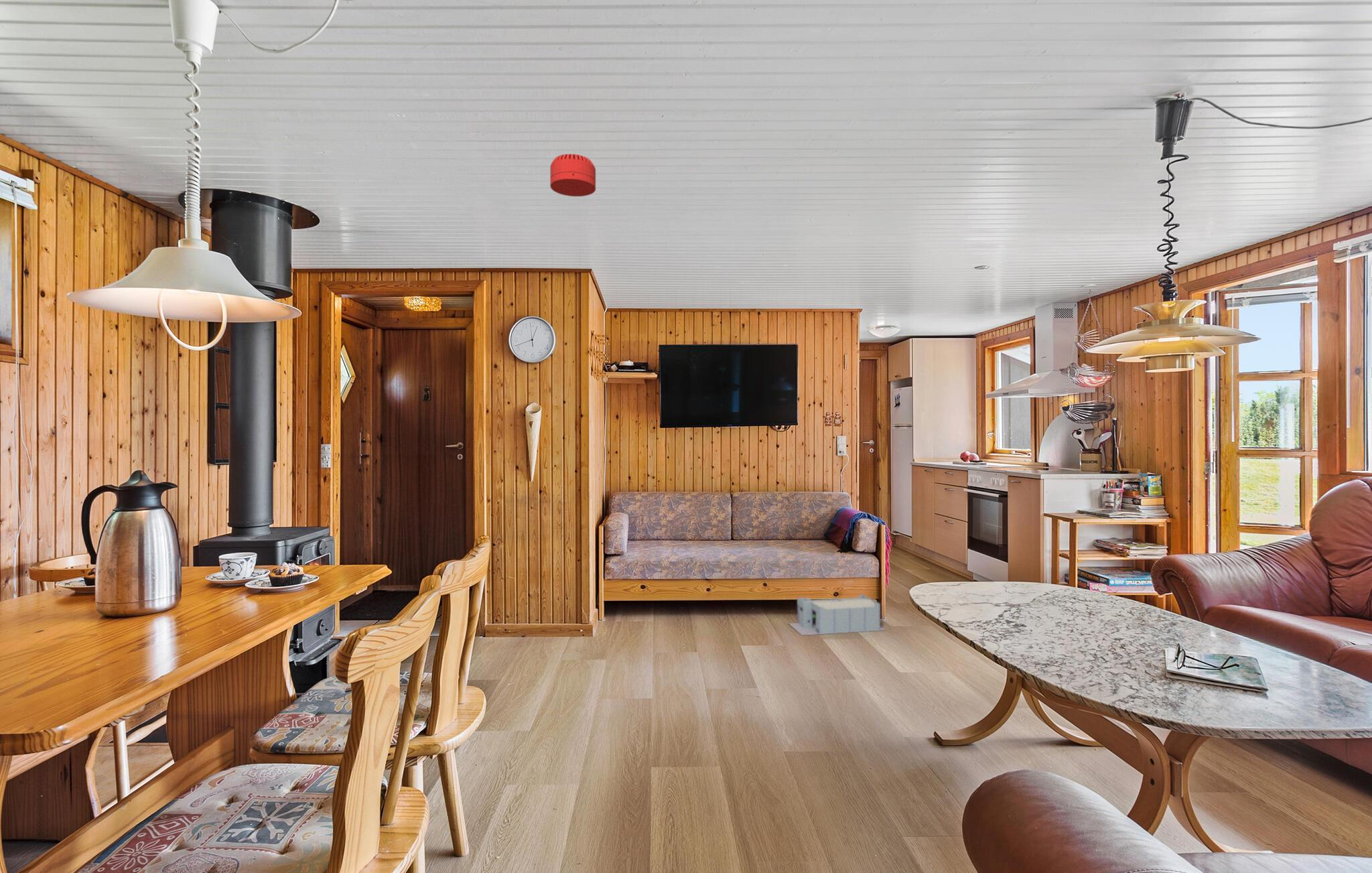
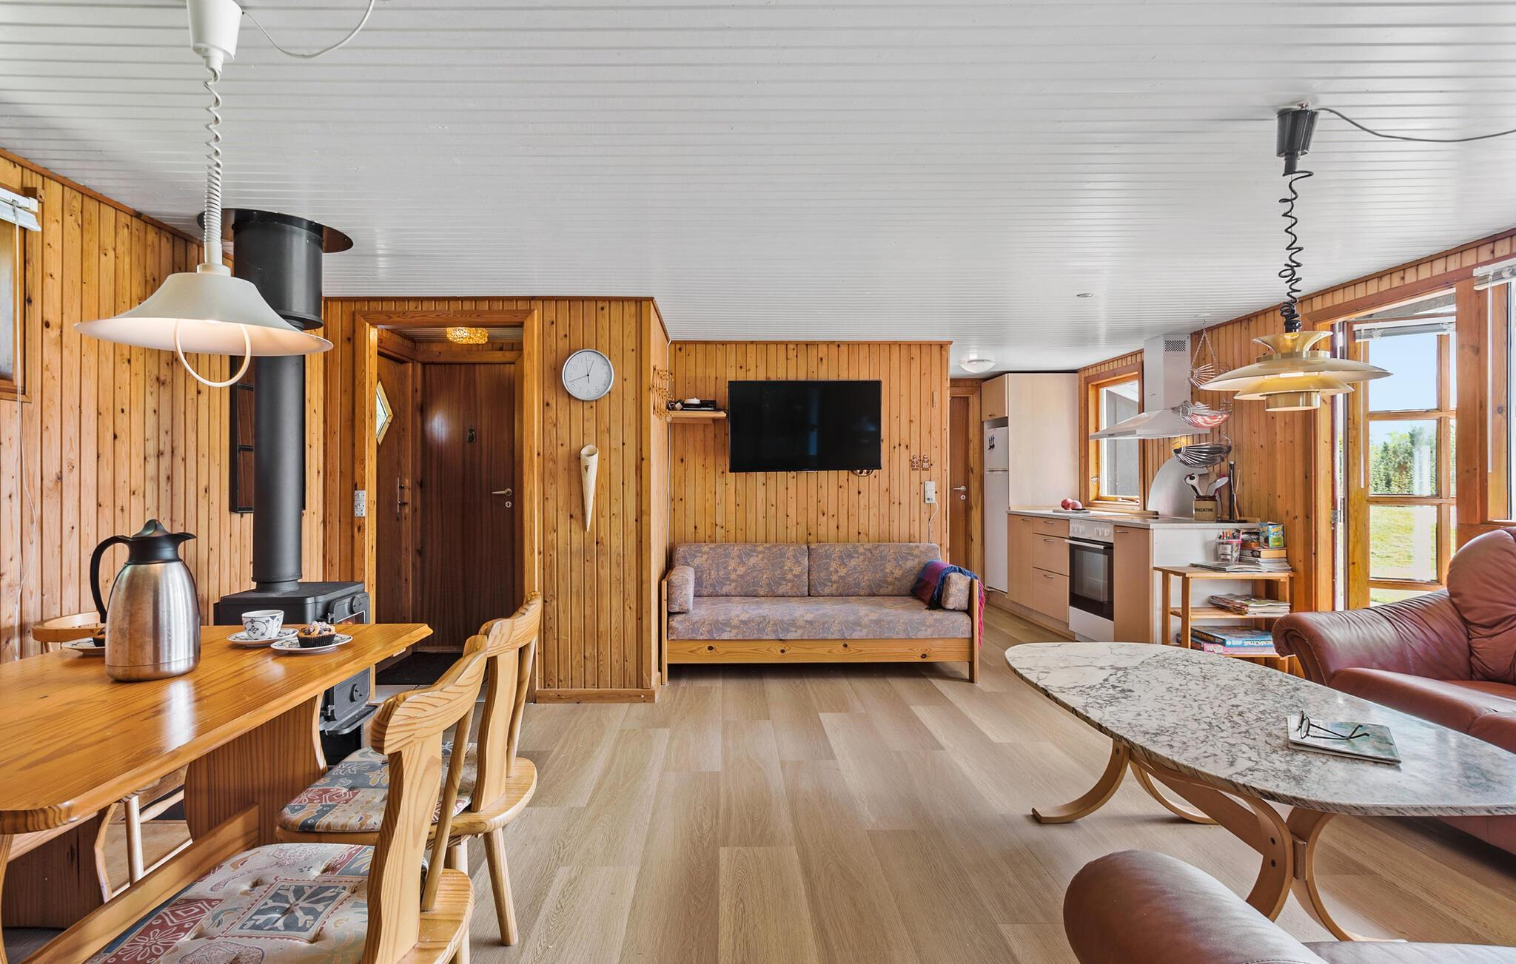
- smoke detector [549,153,596,197]
- storage bin [788,594,887,636]
